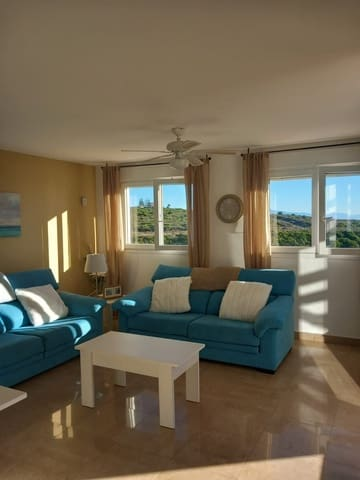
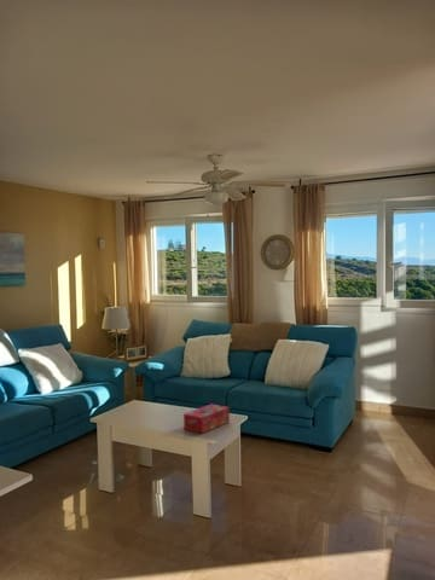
+ tissue box [182,402,231,435]
